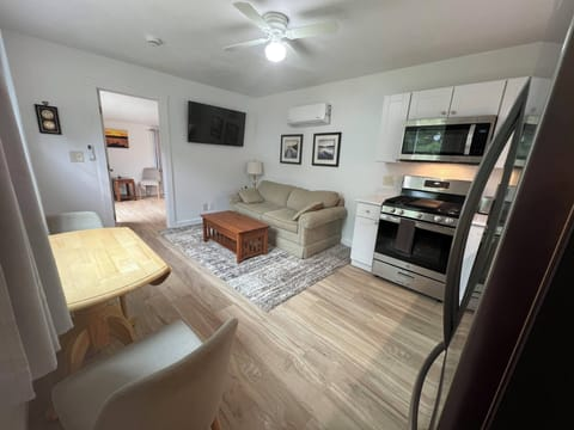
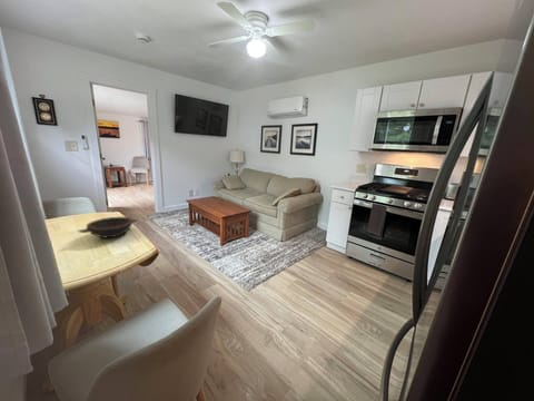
+ bowl [77,216,139,238]
